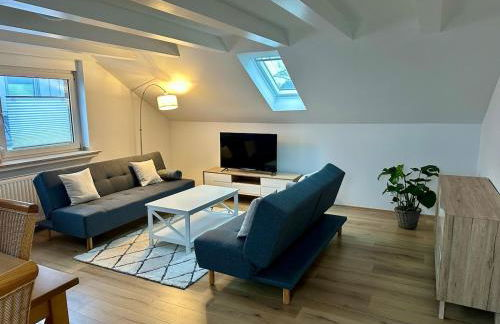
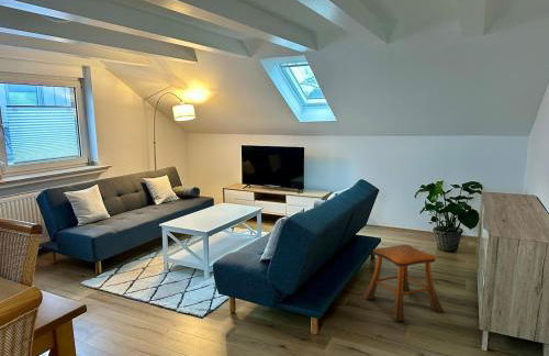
+ stool [361,244,445,322]
